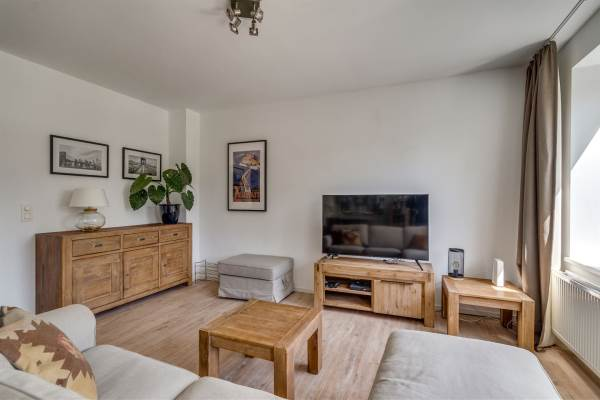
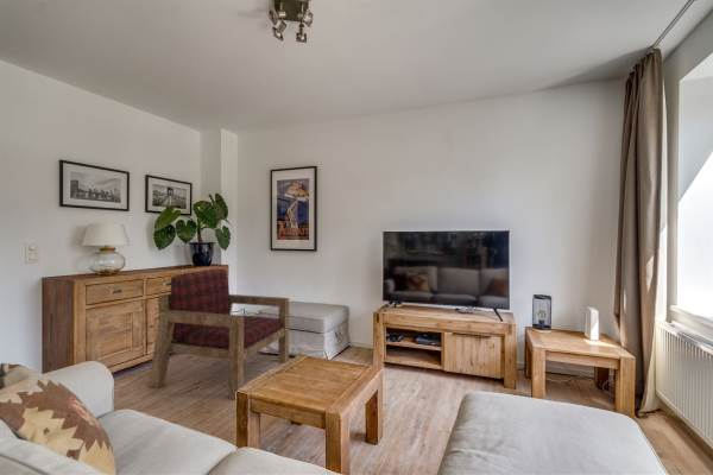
+ armchair [147,268,290,401]
